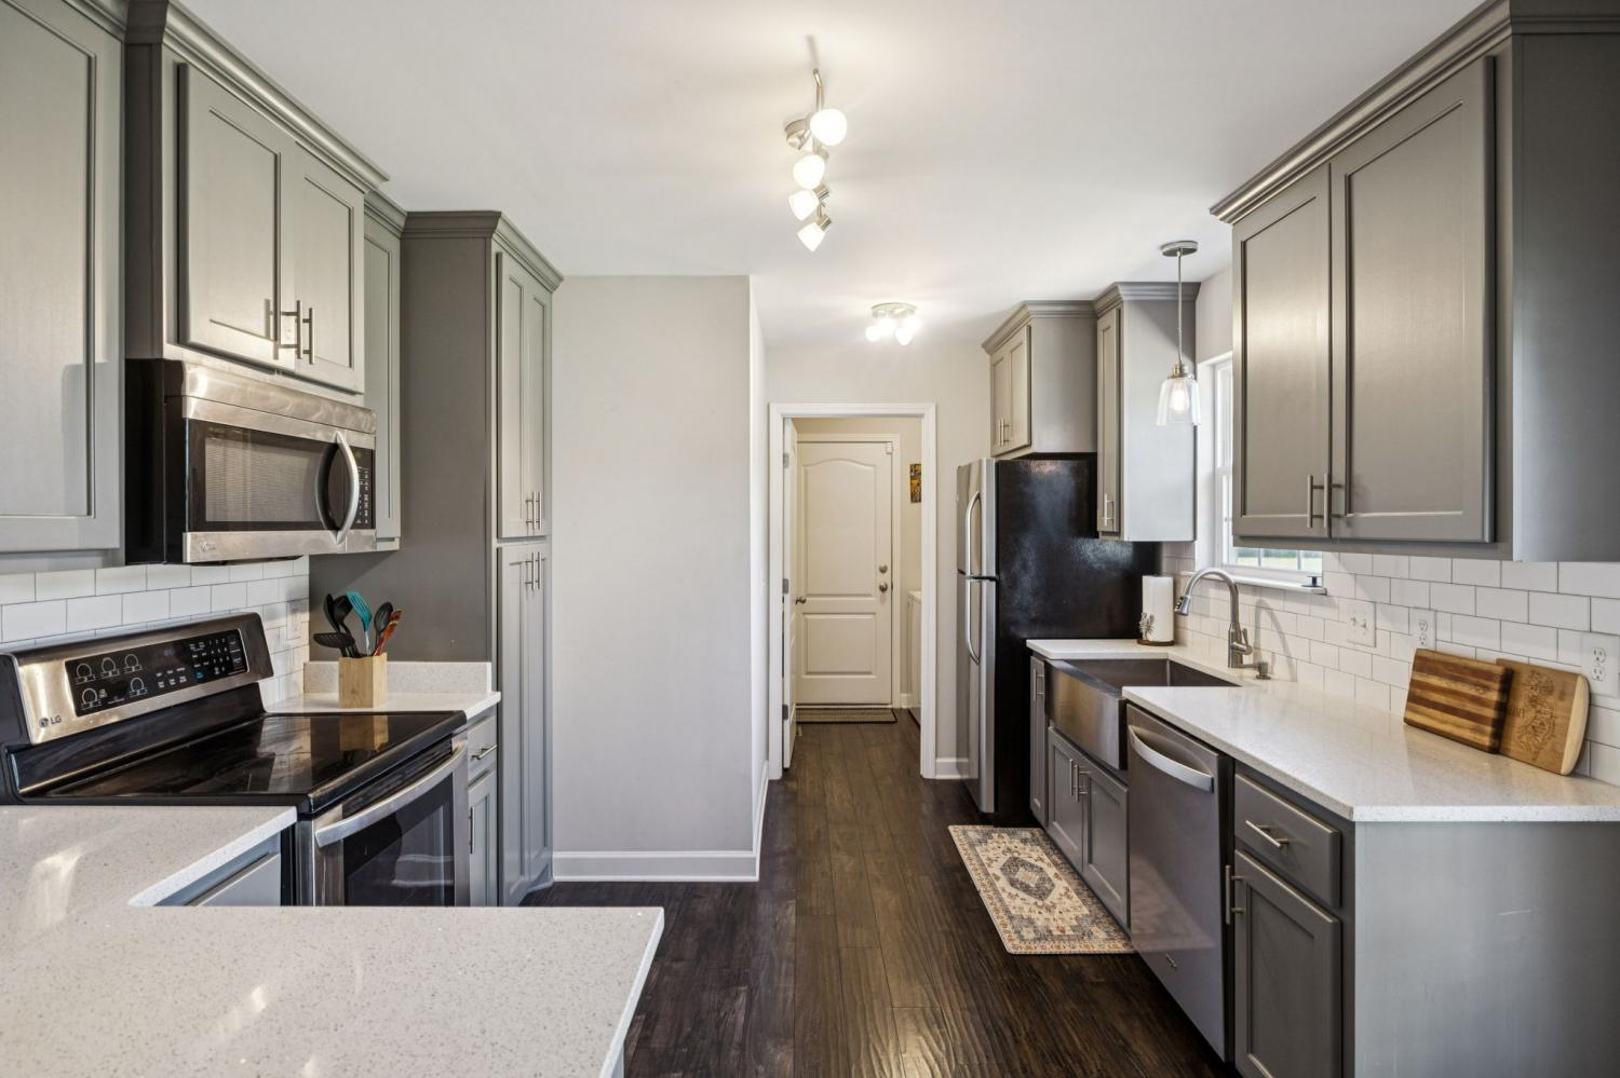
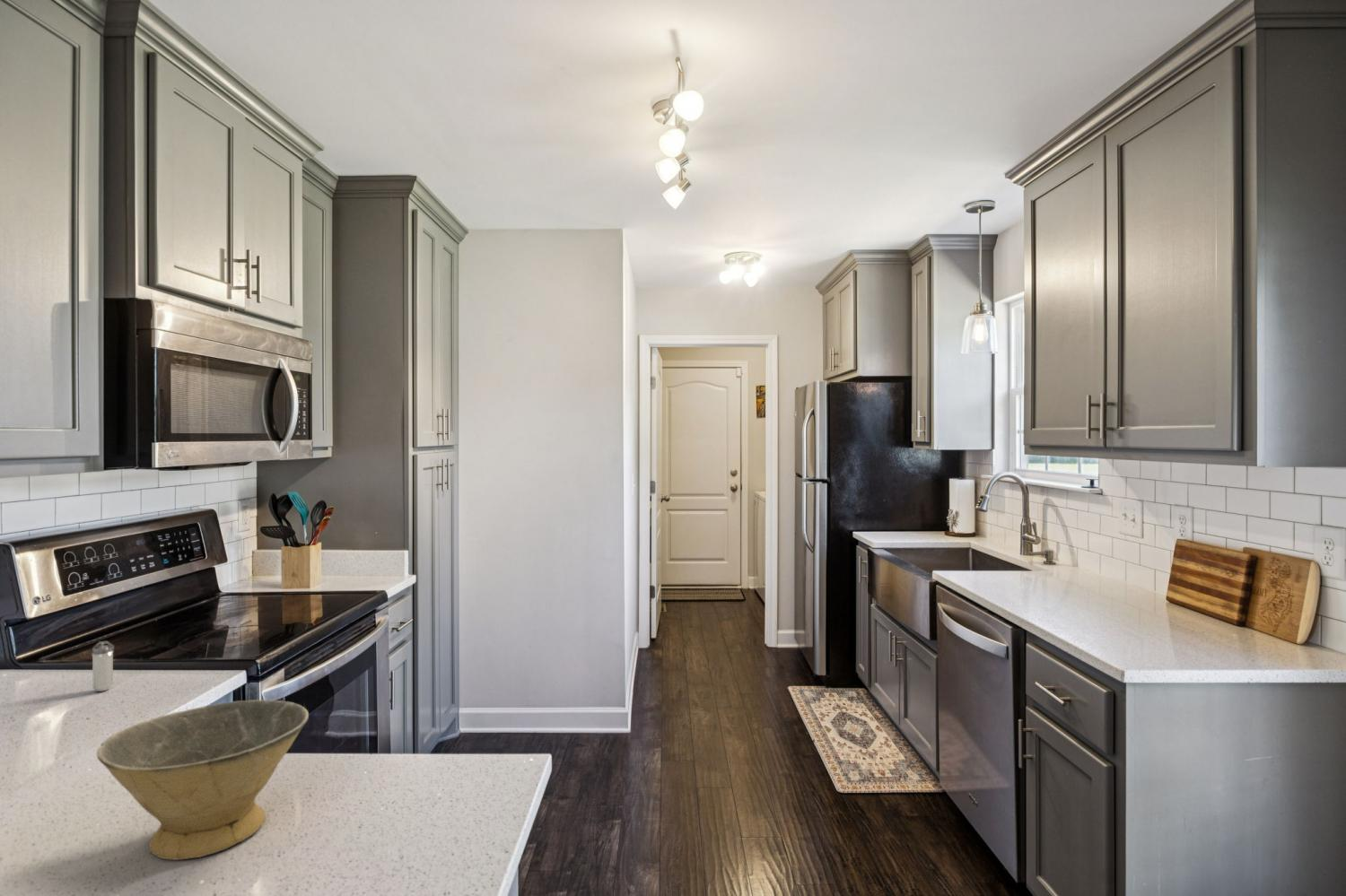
+ bowl [96,699,310,861]
+ shaker [92,640,115,692]
